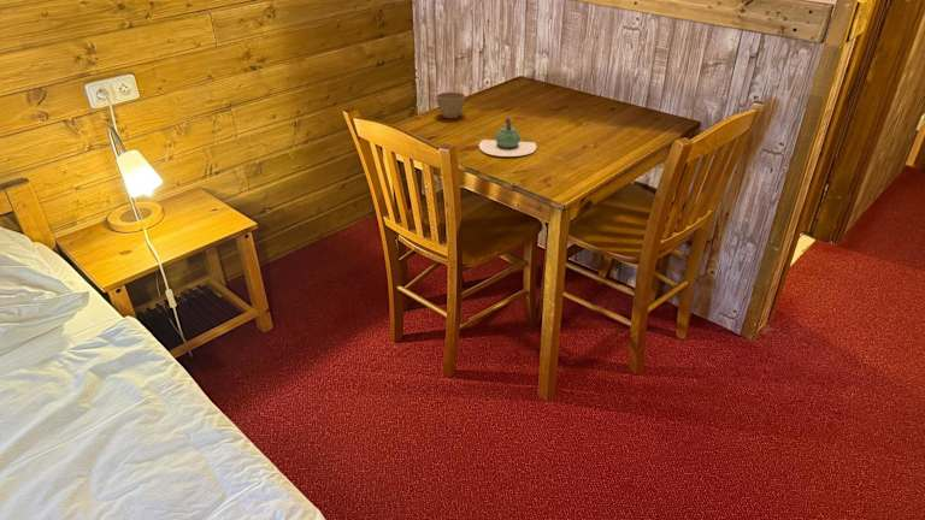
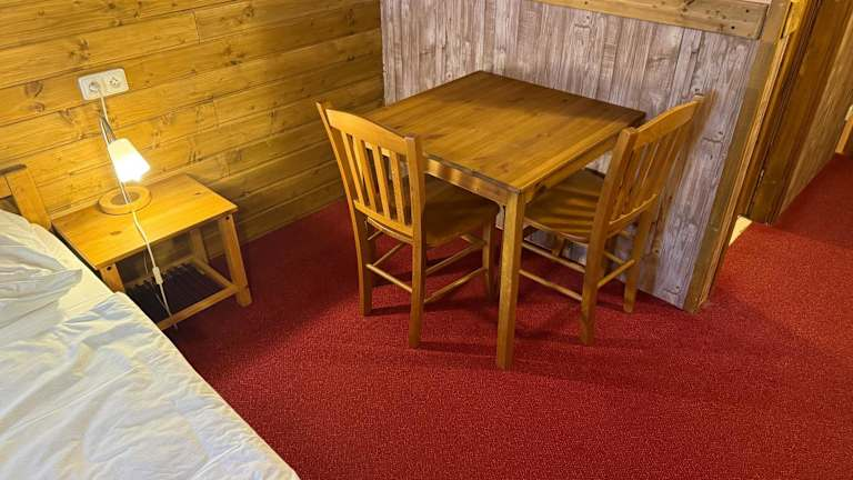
- flower pot [435,90,466,119]
- teapot [478,117,537,158]
